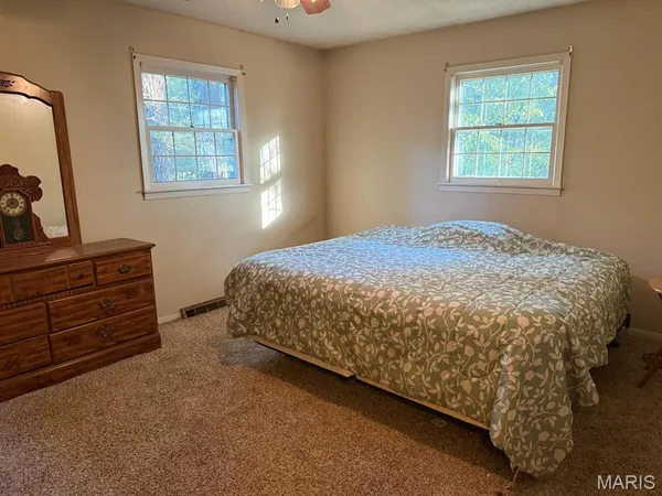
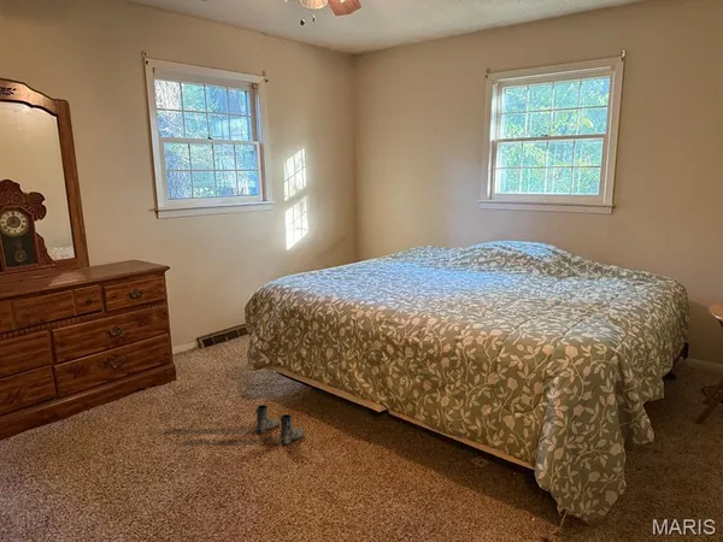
+ boots [254,403,305,444]
